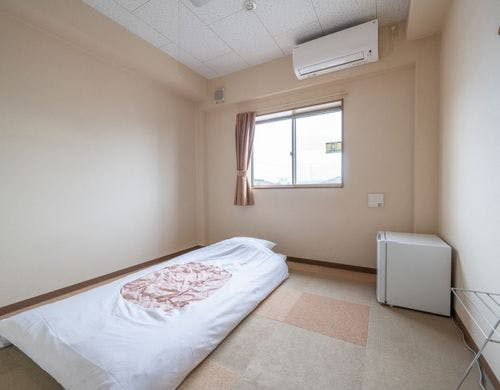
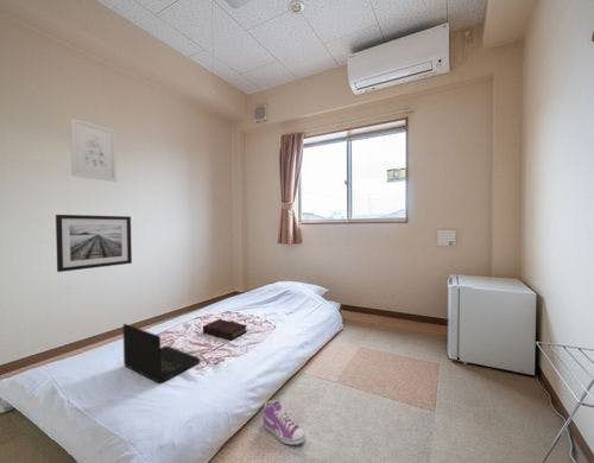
+ laptop [122,323,202,385]
+ sneaker [263,399,307,445]
+ wall art [55,214,133,273]
+ wall art [70,116,118,183]
+ book [202,318,248,342]
